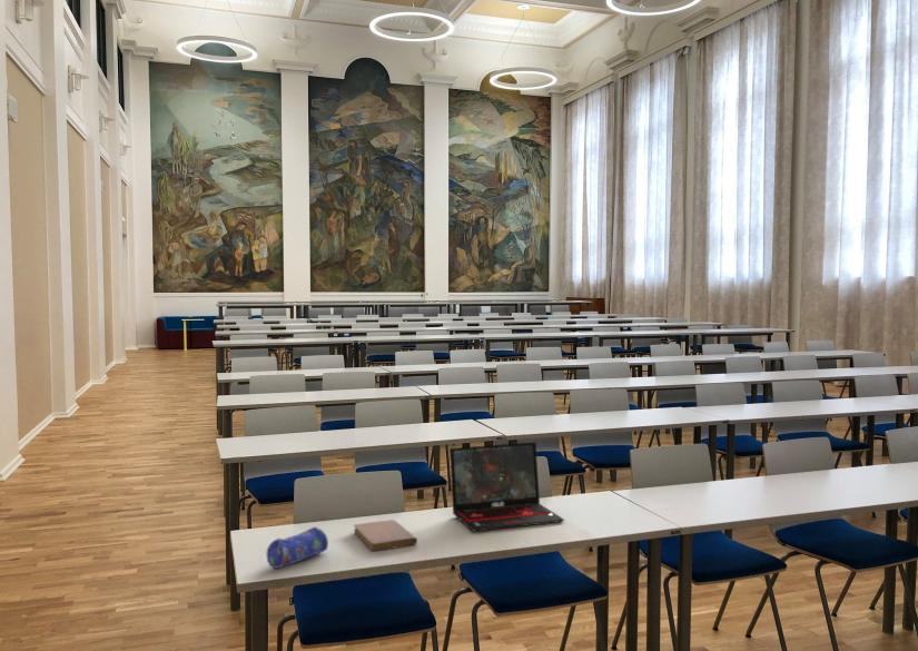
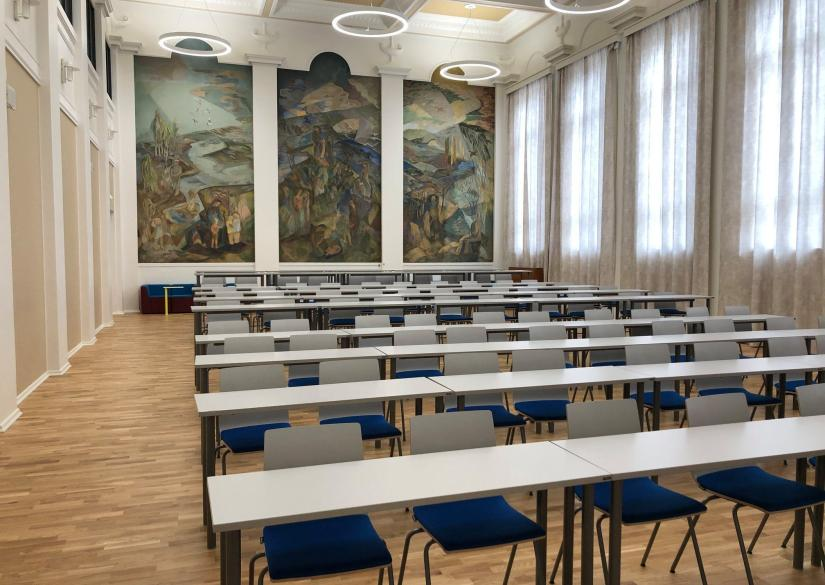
- pencil case [266,526,329,570]
- laptop [448,442,565,532]
- notebook [353,519,418,552]
